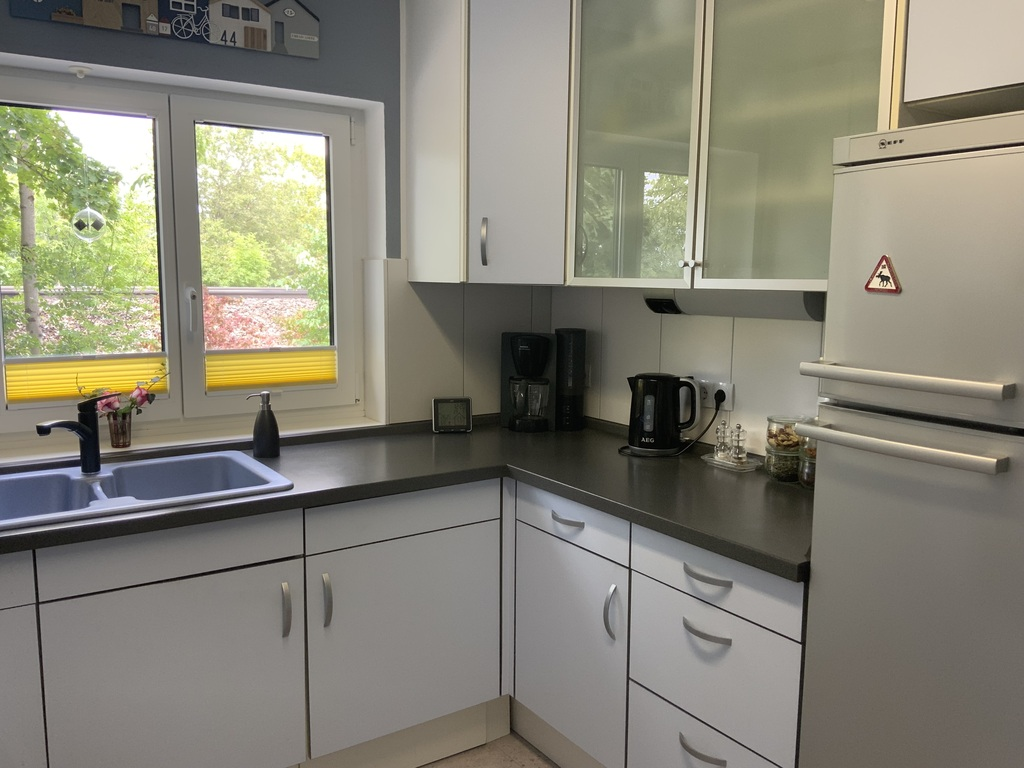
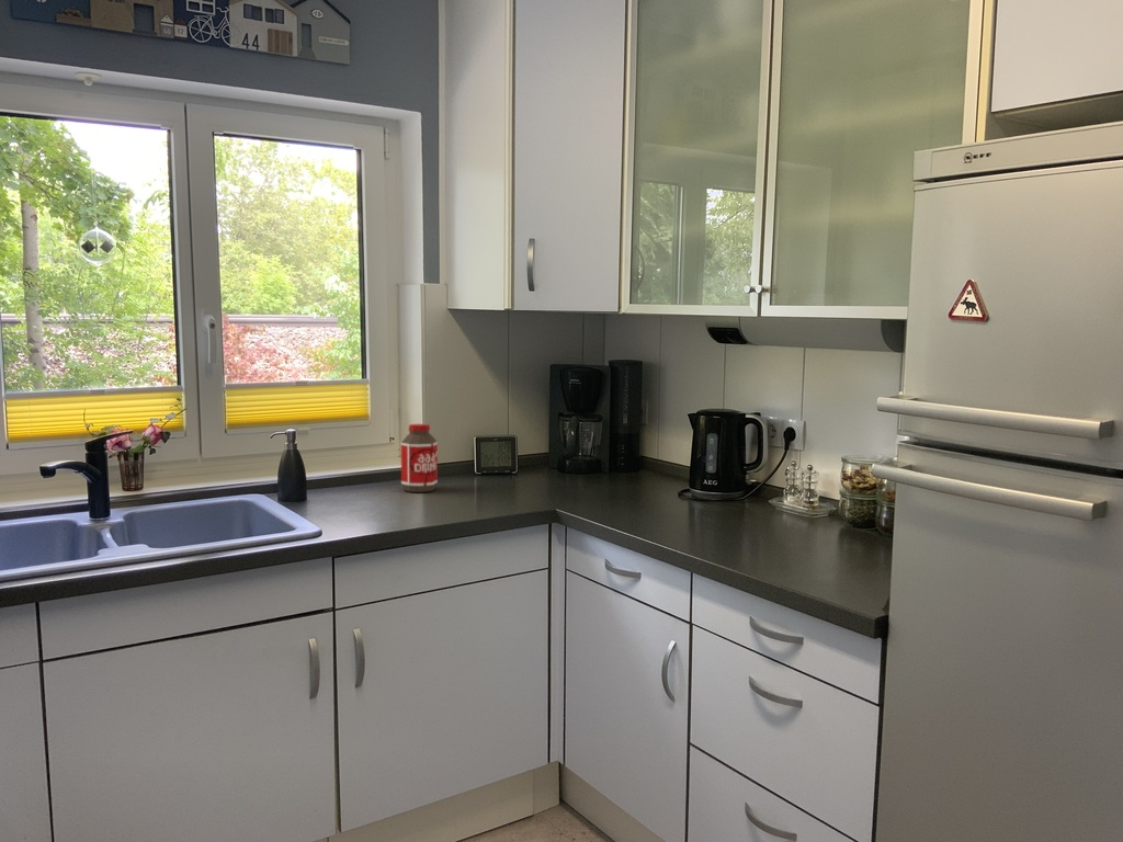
+ bottle [400,423,439,493]
